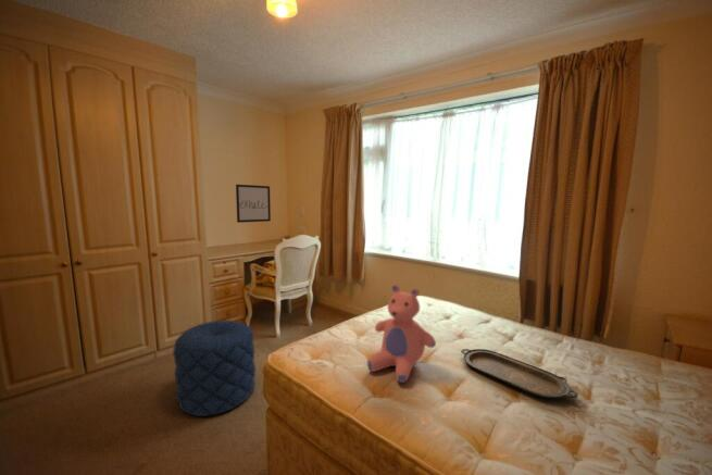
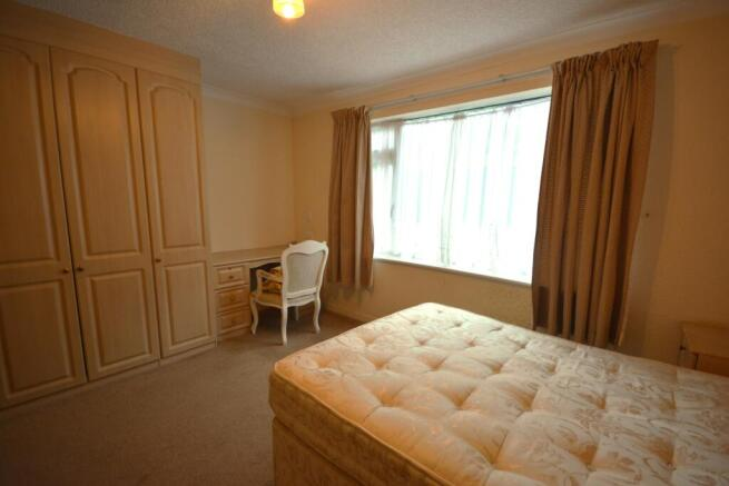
- serving tray [460,348,578,399]
- wall art [235,184,272,224]
- teddy bear [366,283,437,384]
- pouf [172,320,257,417]
